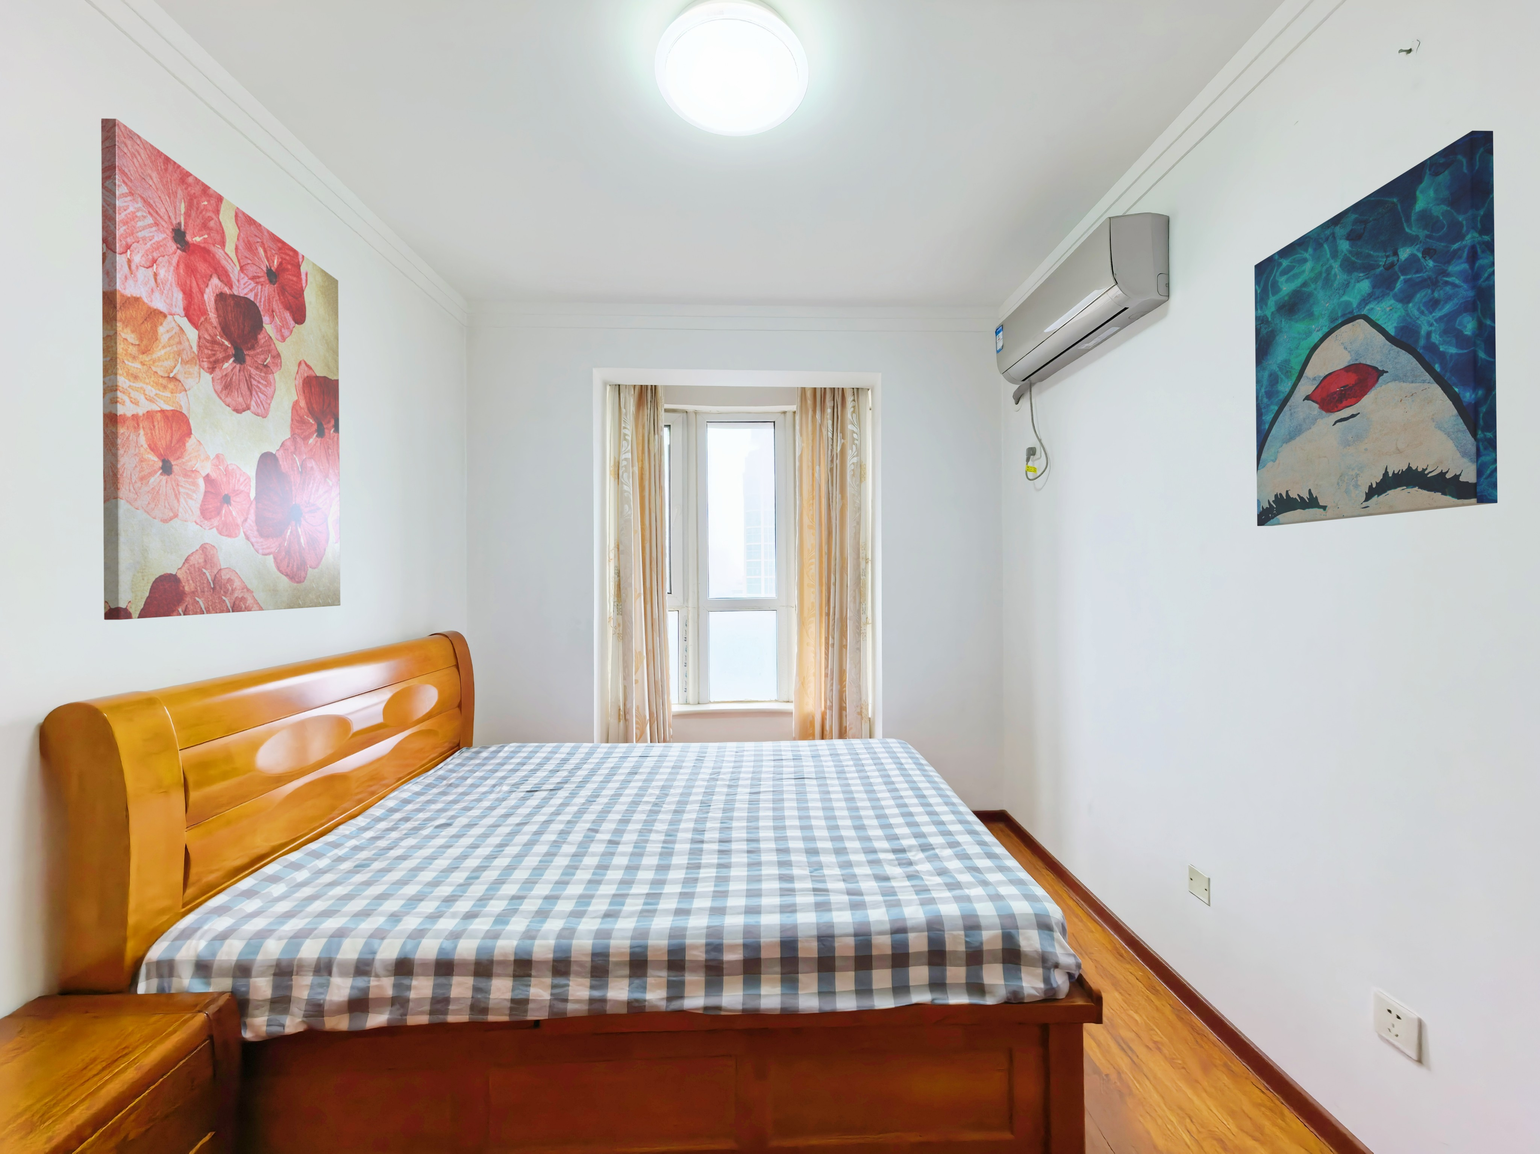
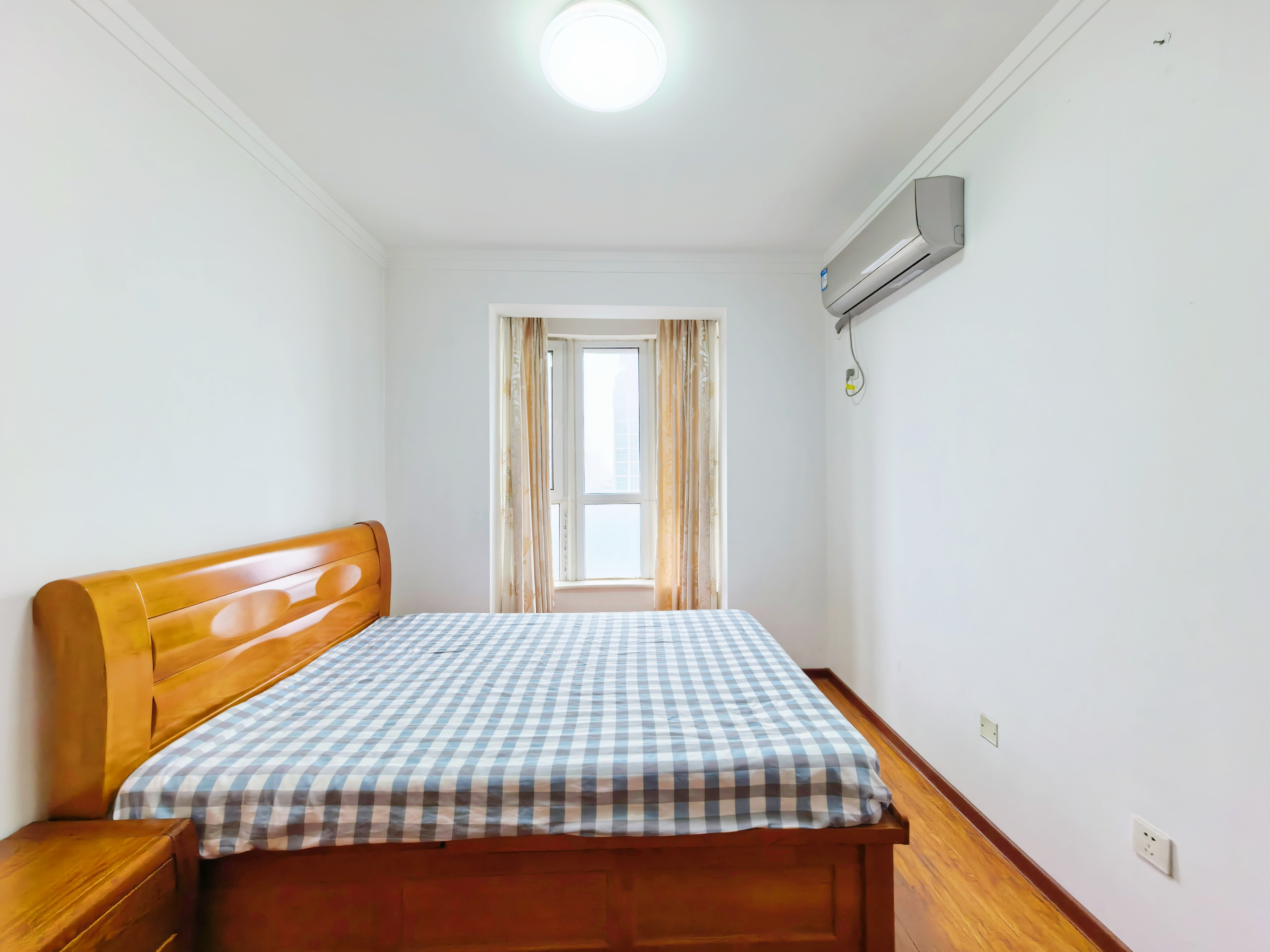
- wall art [1254,131,1498,526]
- wall art [101,118,341,621]
